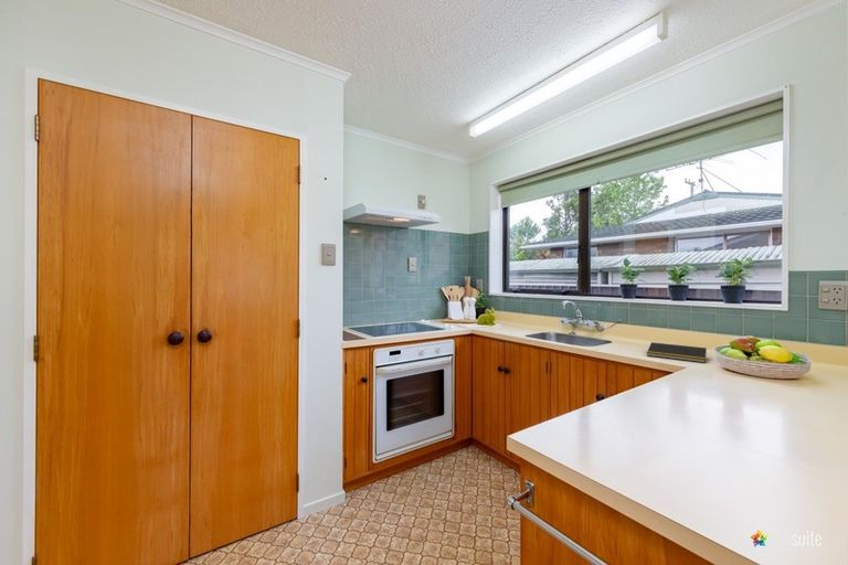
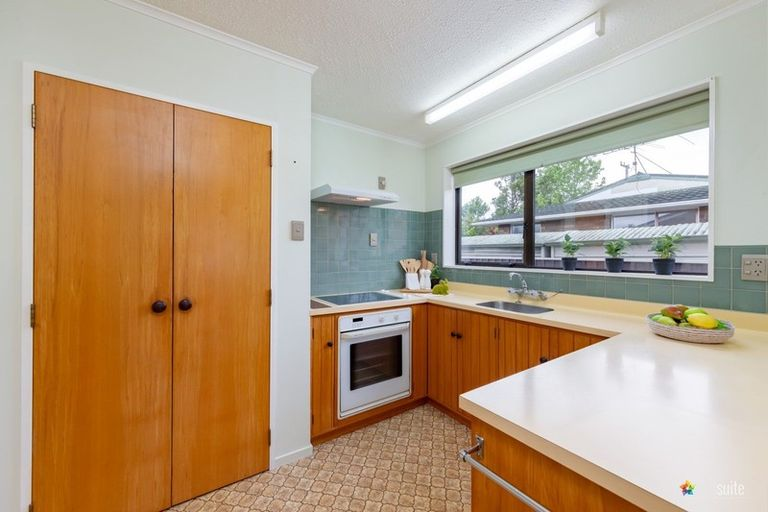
- notepad [646,341,708,364]
